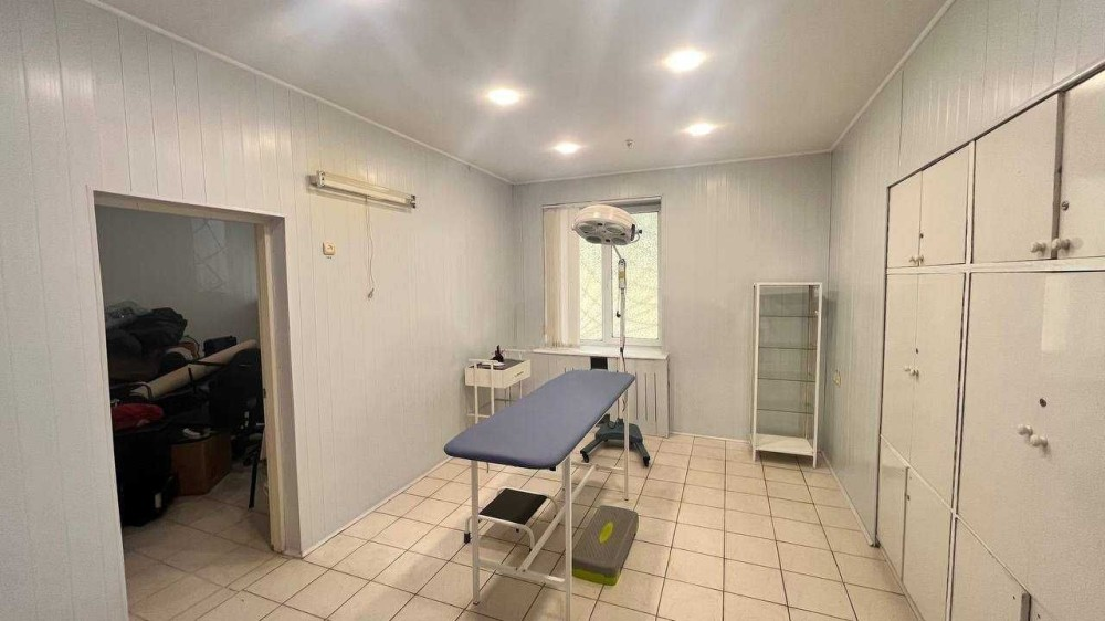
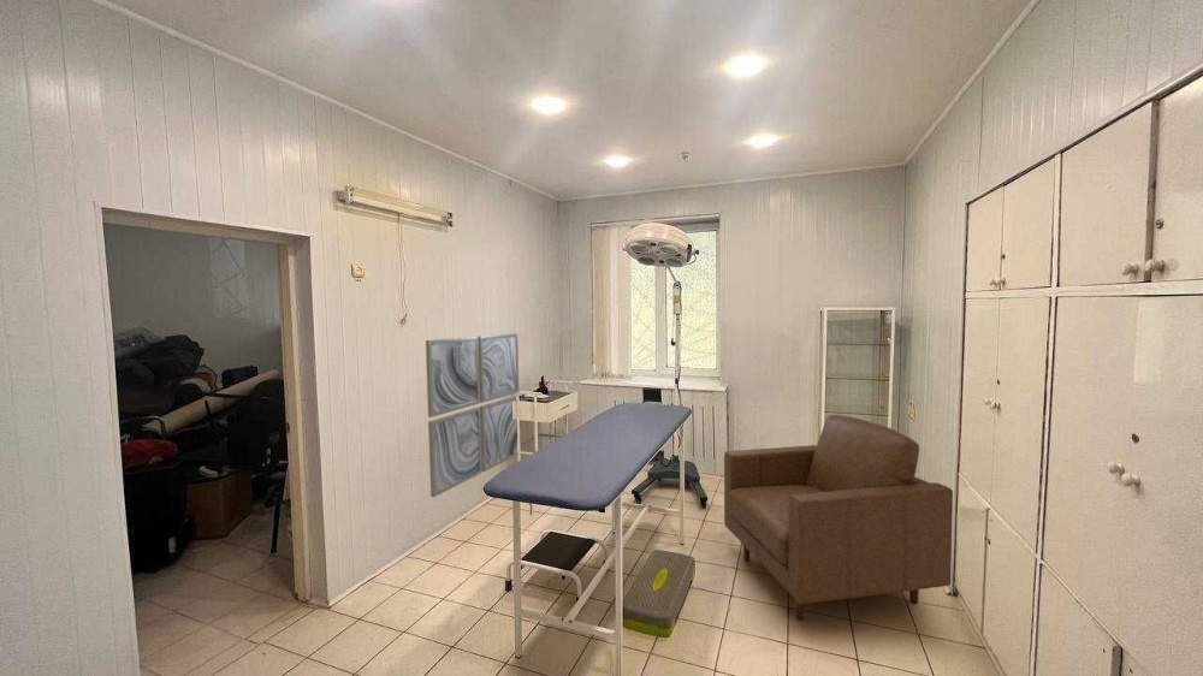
+ chair [723,414,954,621]
+ wall art [425,332,522,498]
